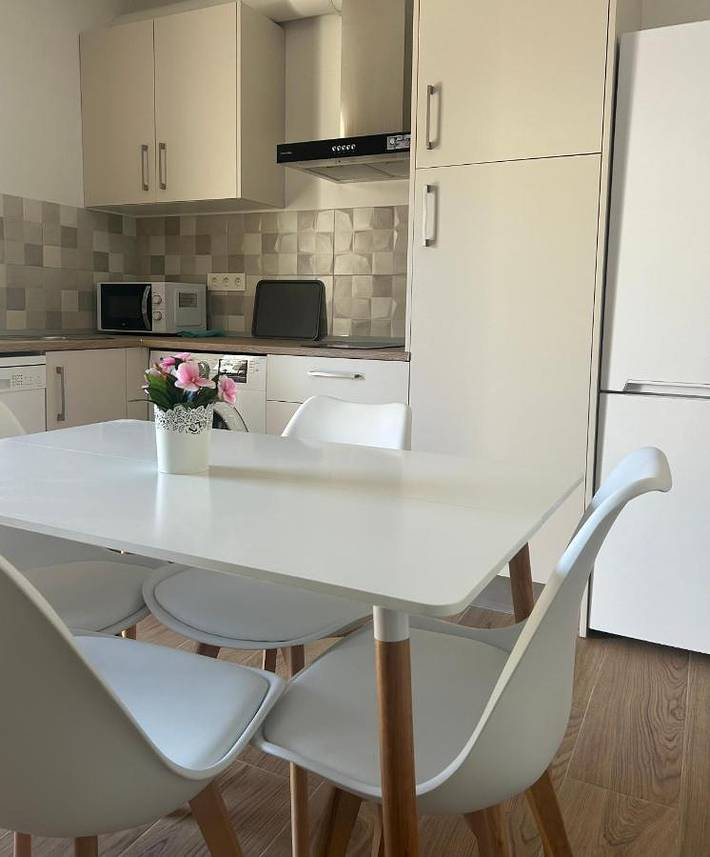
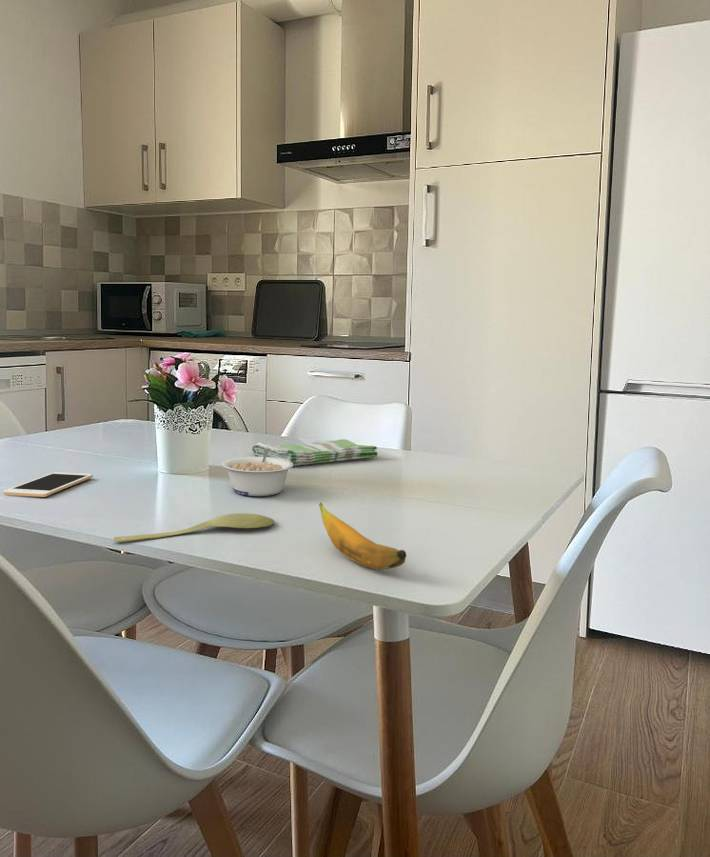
+ cell phone [2,471,94,498]
+ dish towel [250,438,379,466]
+ spoon [113,512,275,543]
+ legume [221,448,294,497]
+ banana [318,501,408,571]
